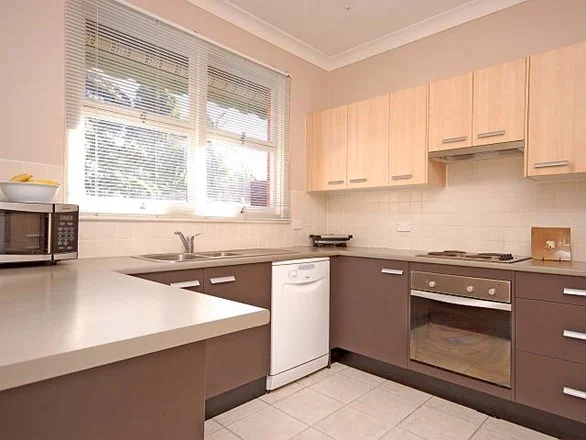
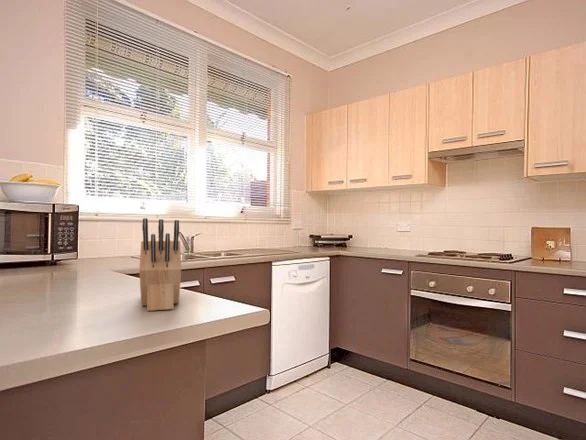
+ knife block [138,217,182,312]
